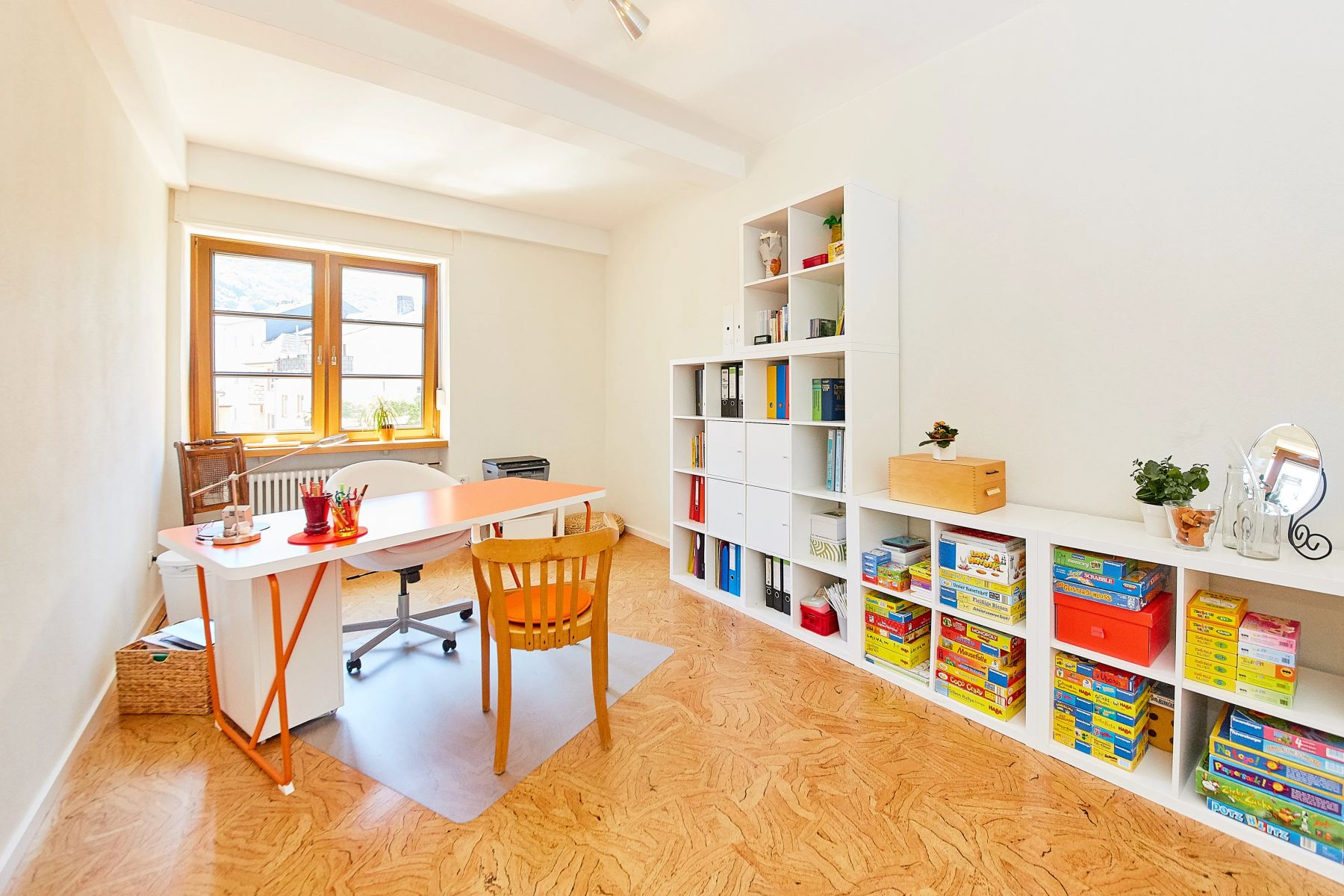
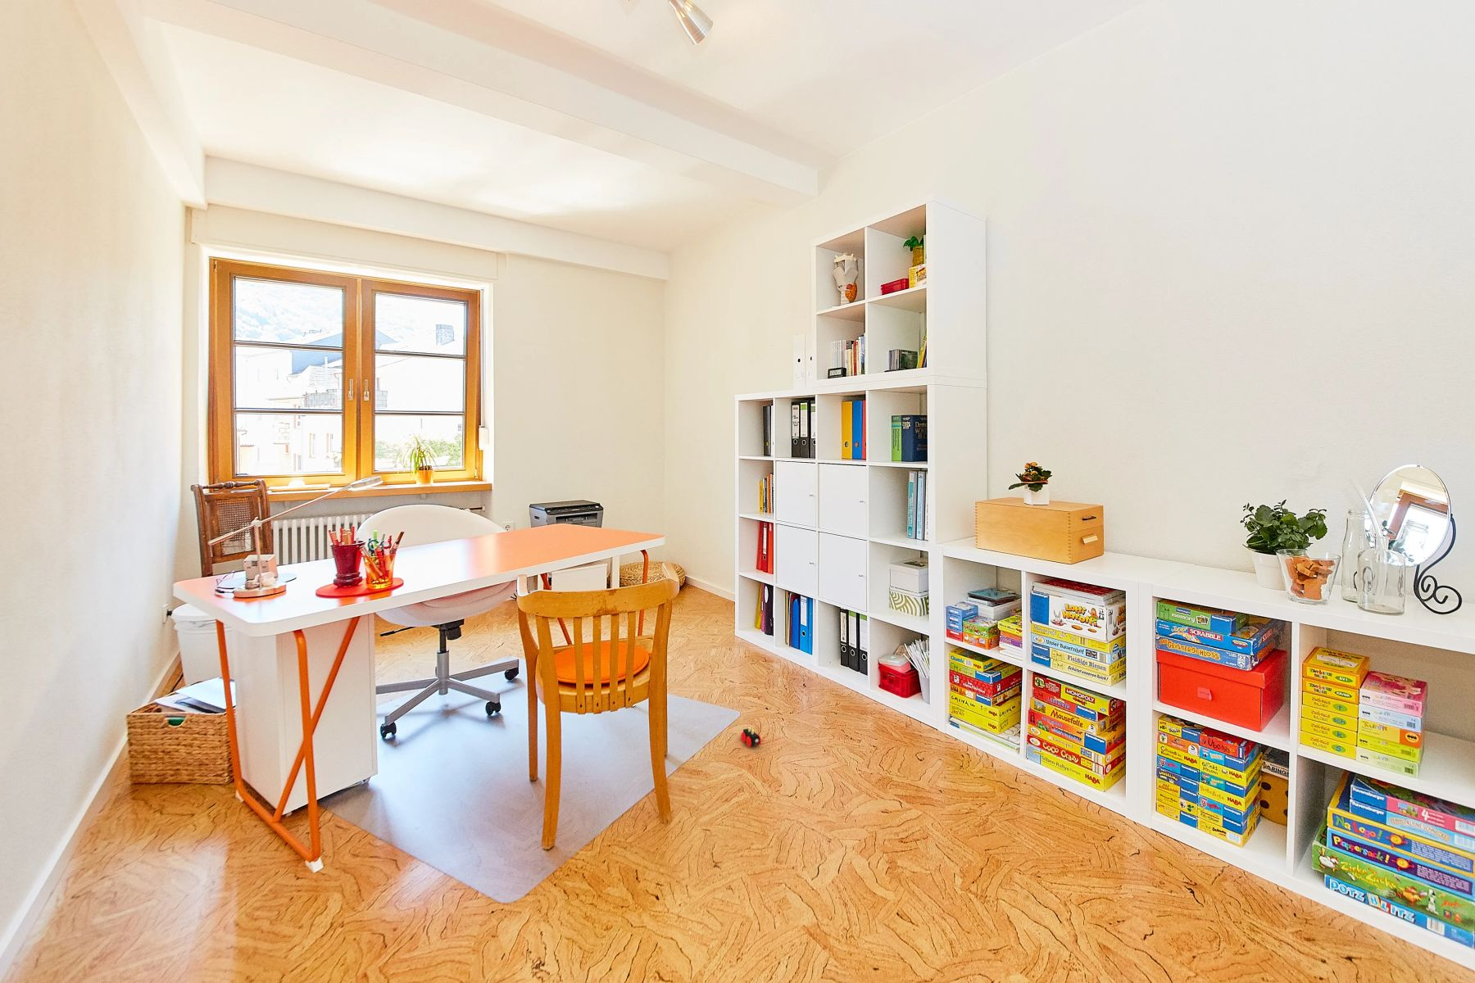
+ toy train [740,726,762,747]
